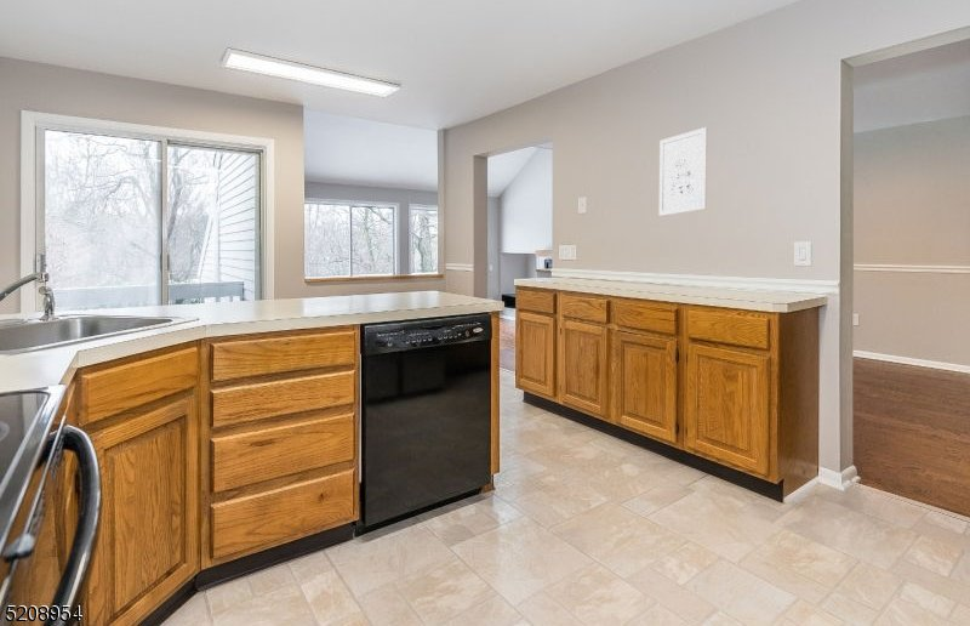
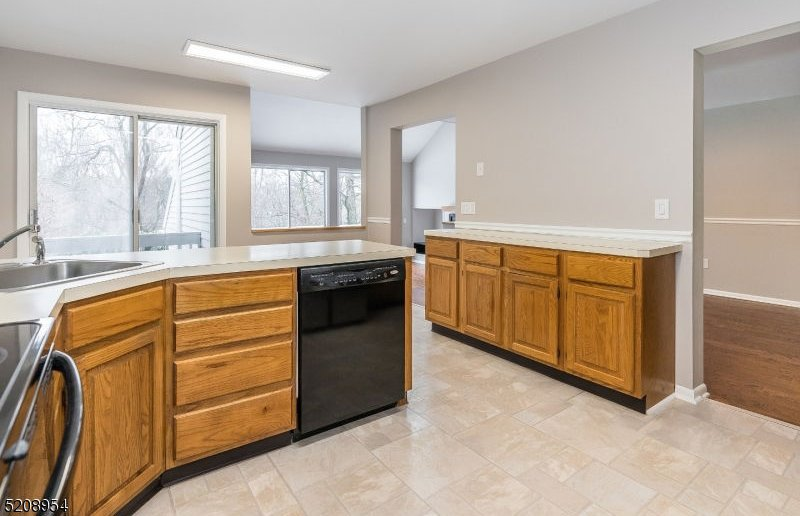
- wall art [658,126,709,217]
